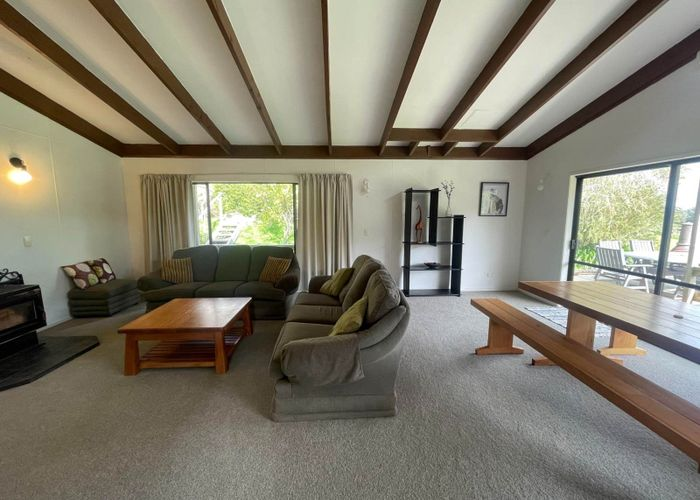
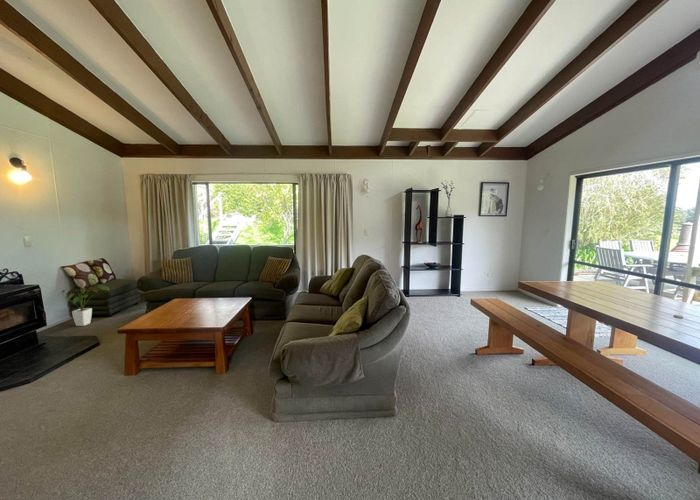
+ house plant [57,284,110,327]
